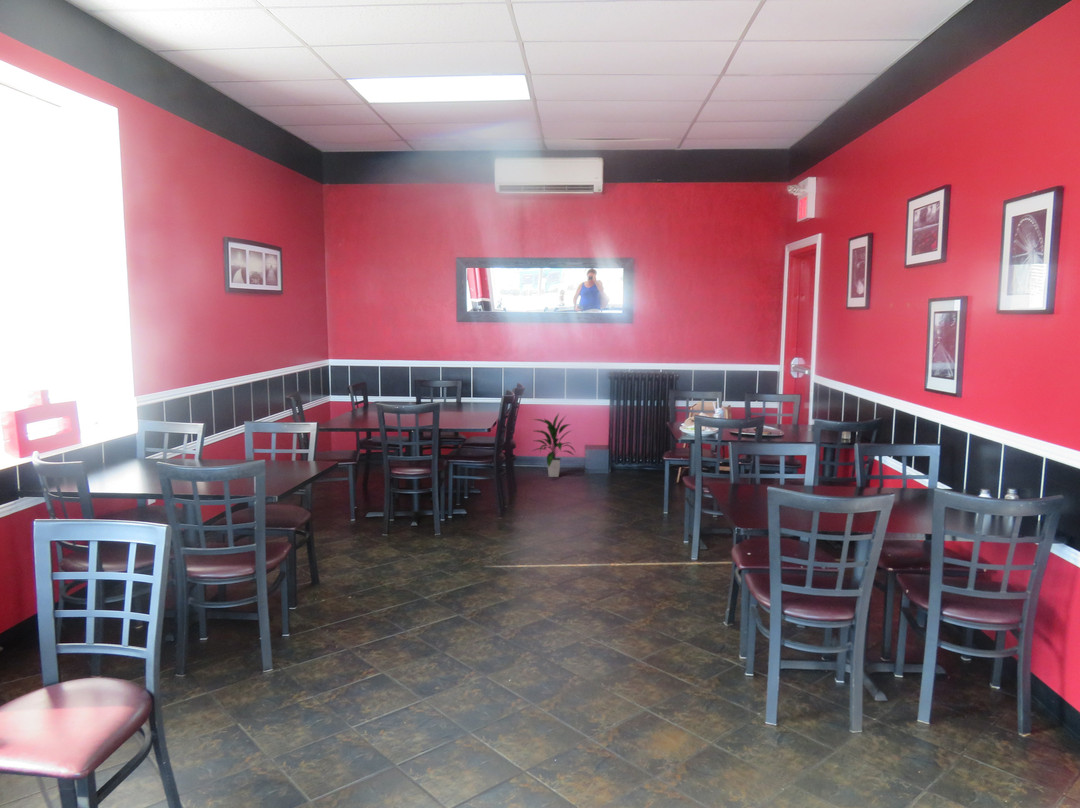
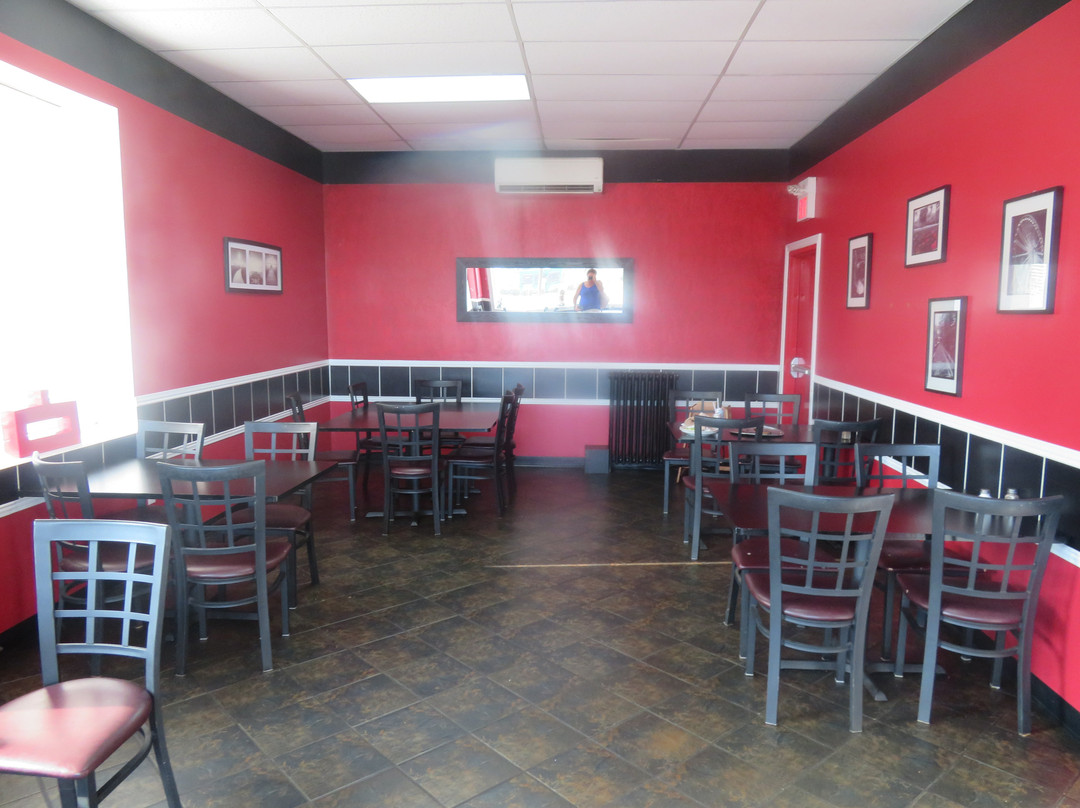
- indoor plant [530,412,577,478]
